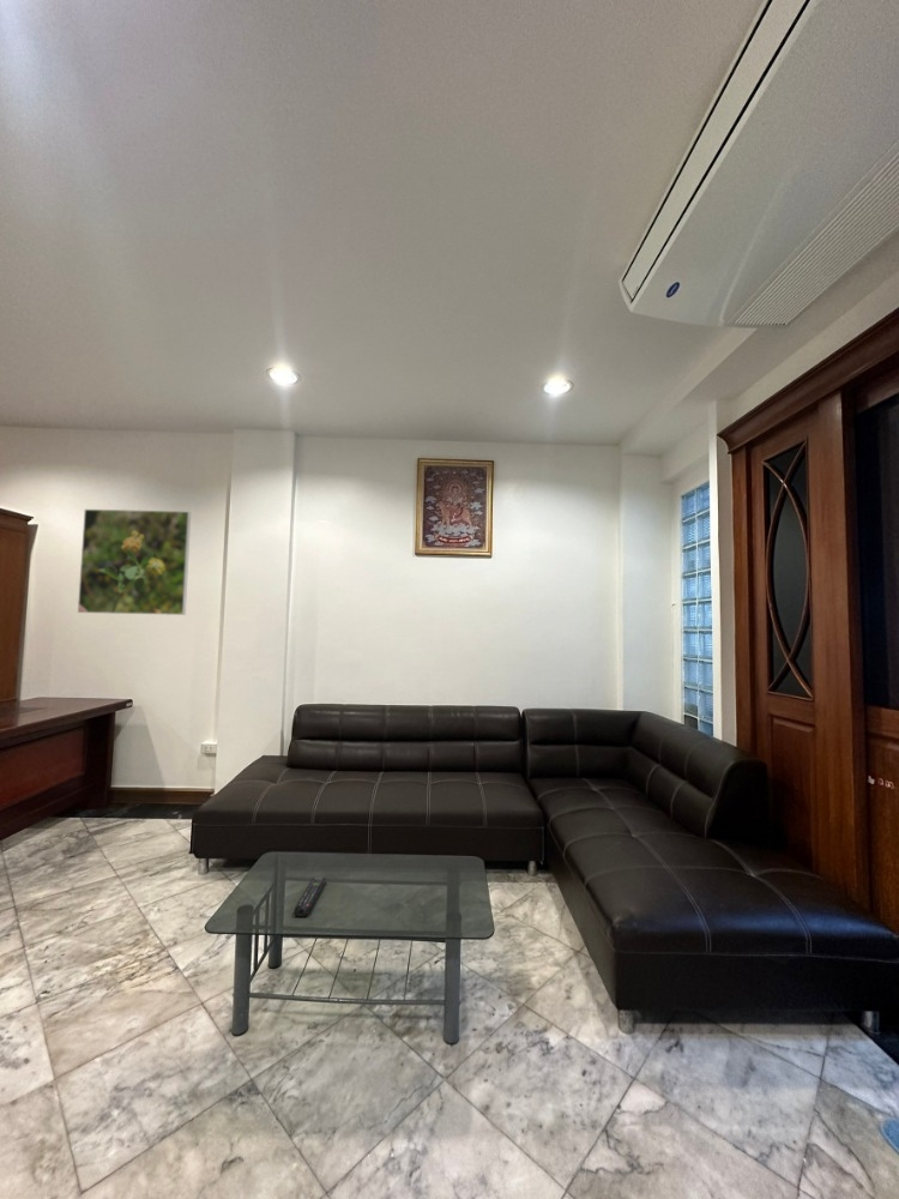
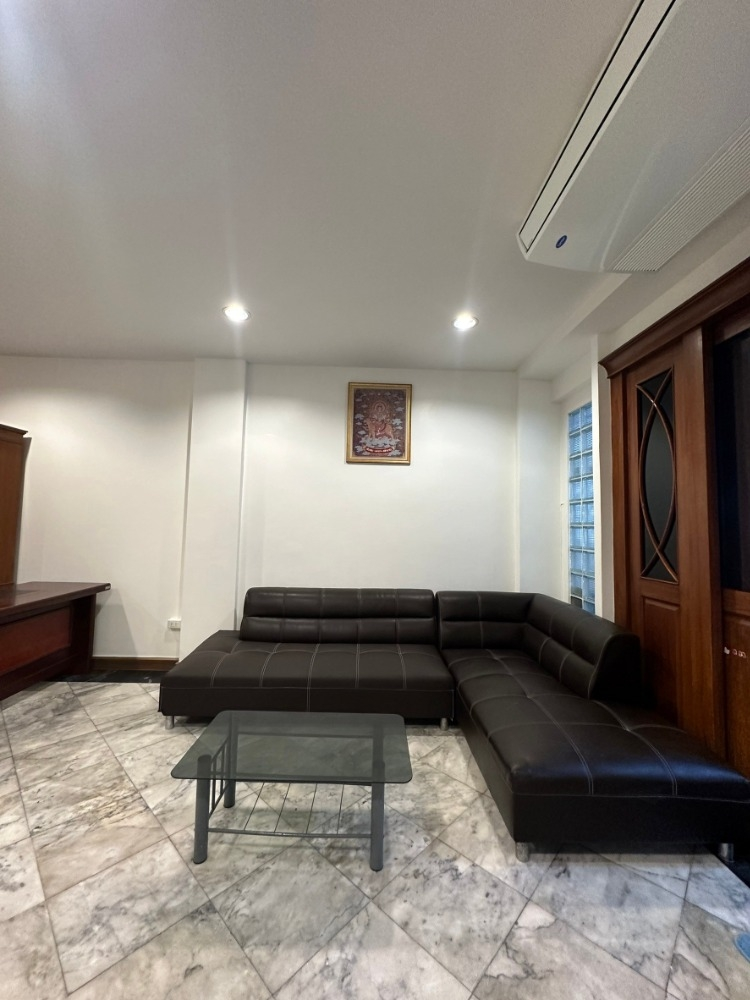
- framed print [77,508,192,616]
- remote control [294,876,327,917]
